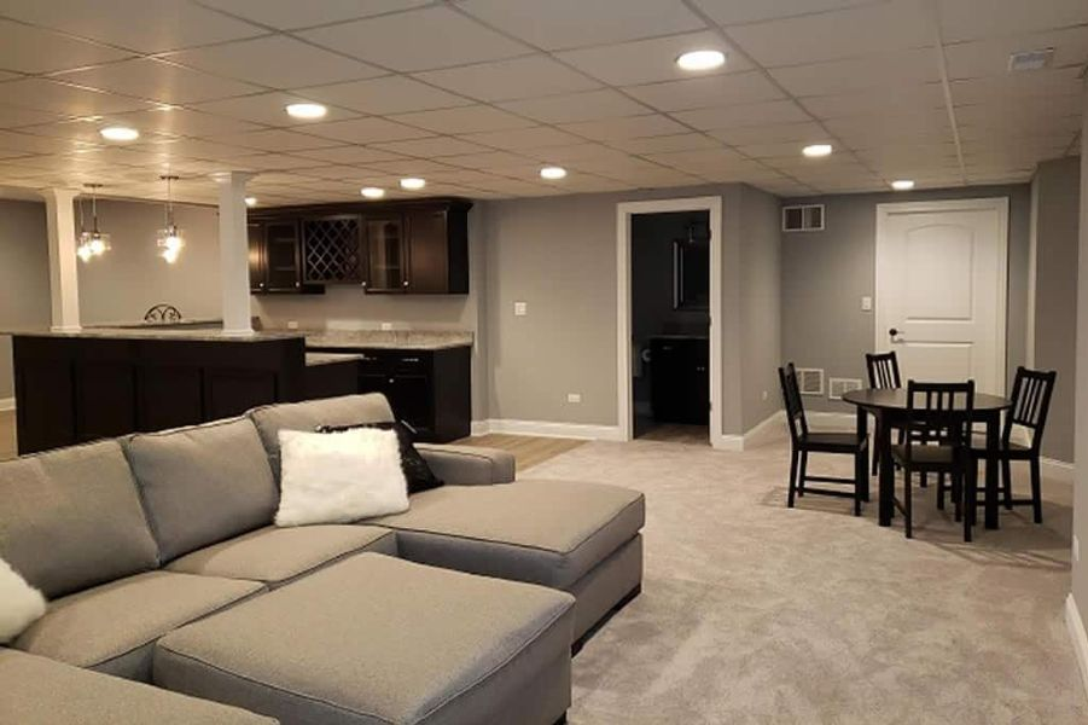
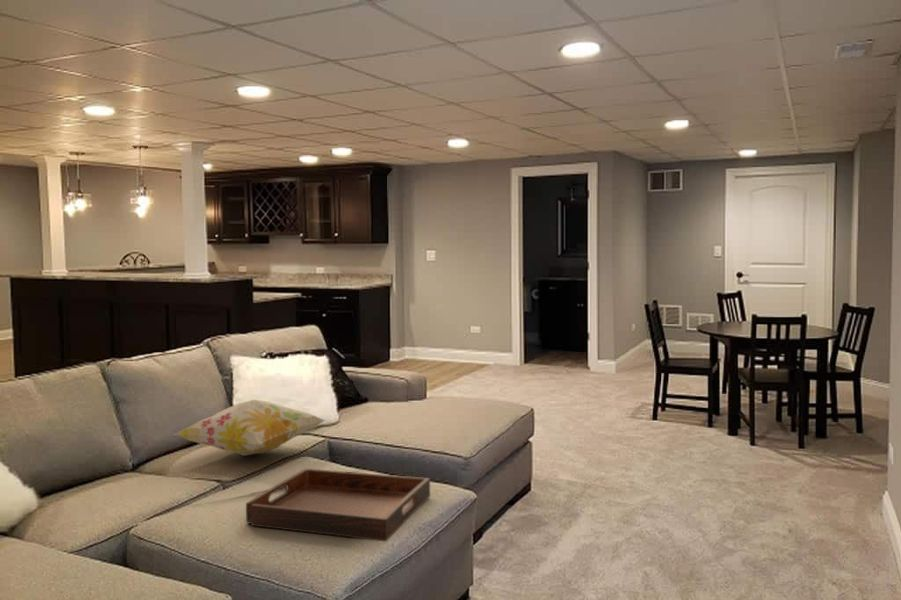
+ decorative pillow [173,399,326,457]
+ serving tray [245,468,431,542]
